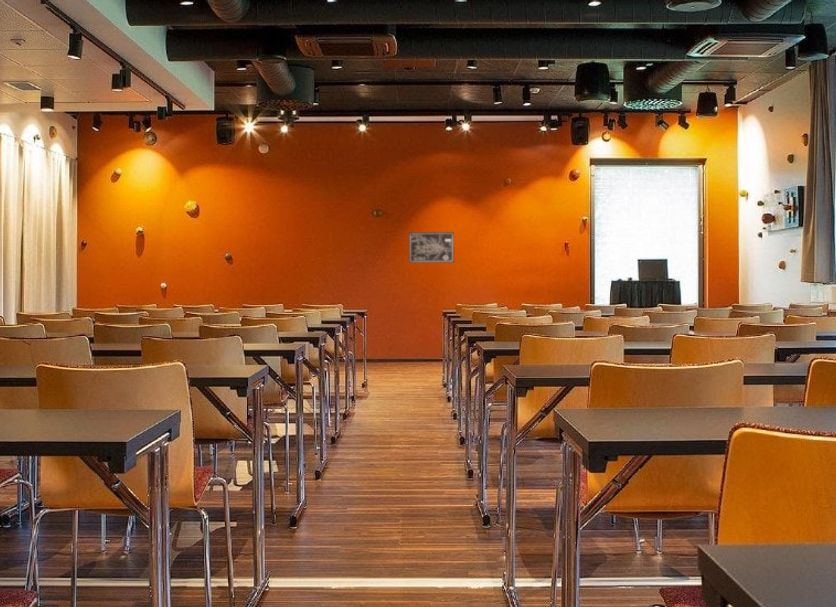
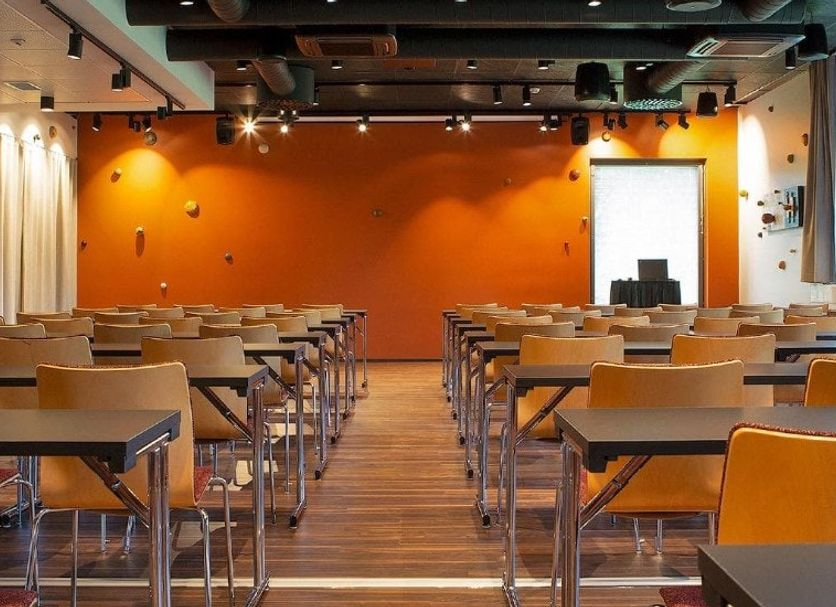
- wall art [408,231,455,264]
